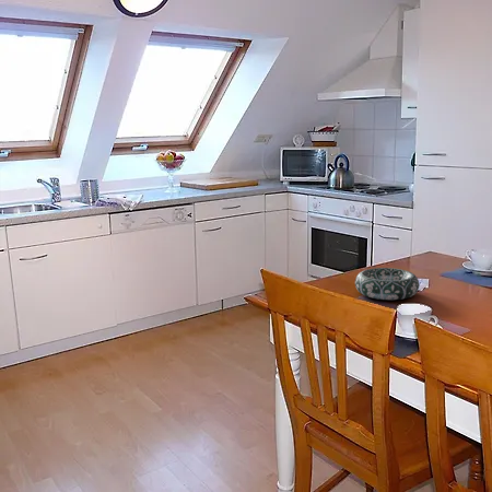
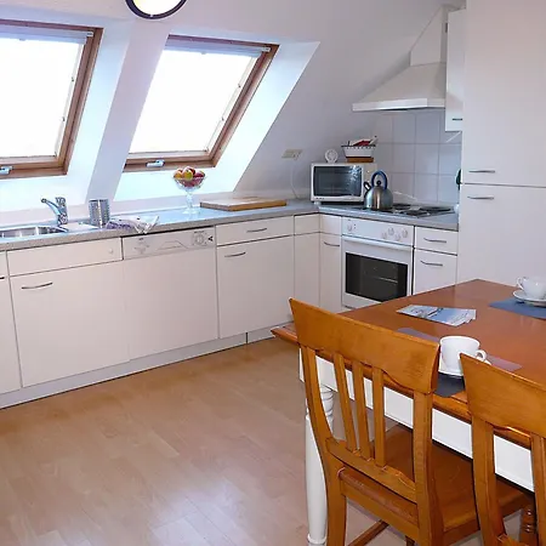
- decorative bowl [354,267,420,301]
